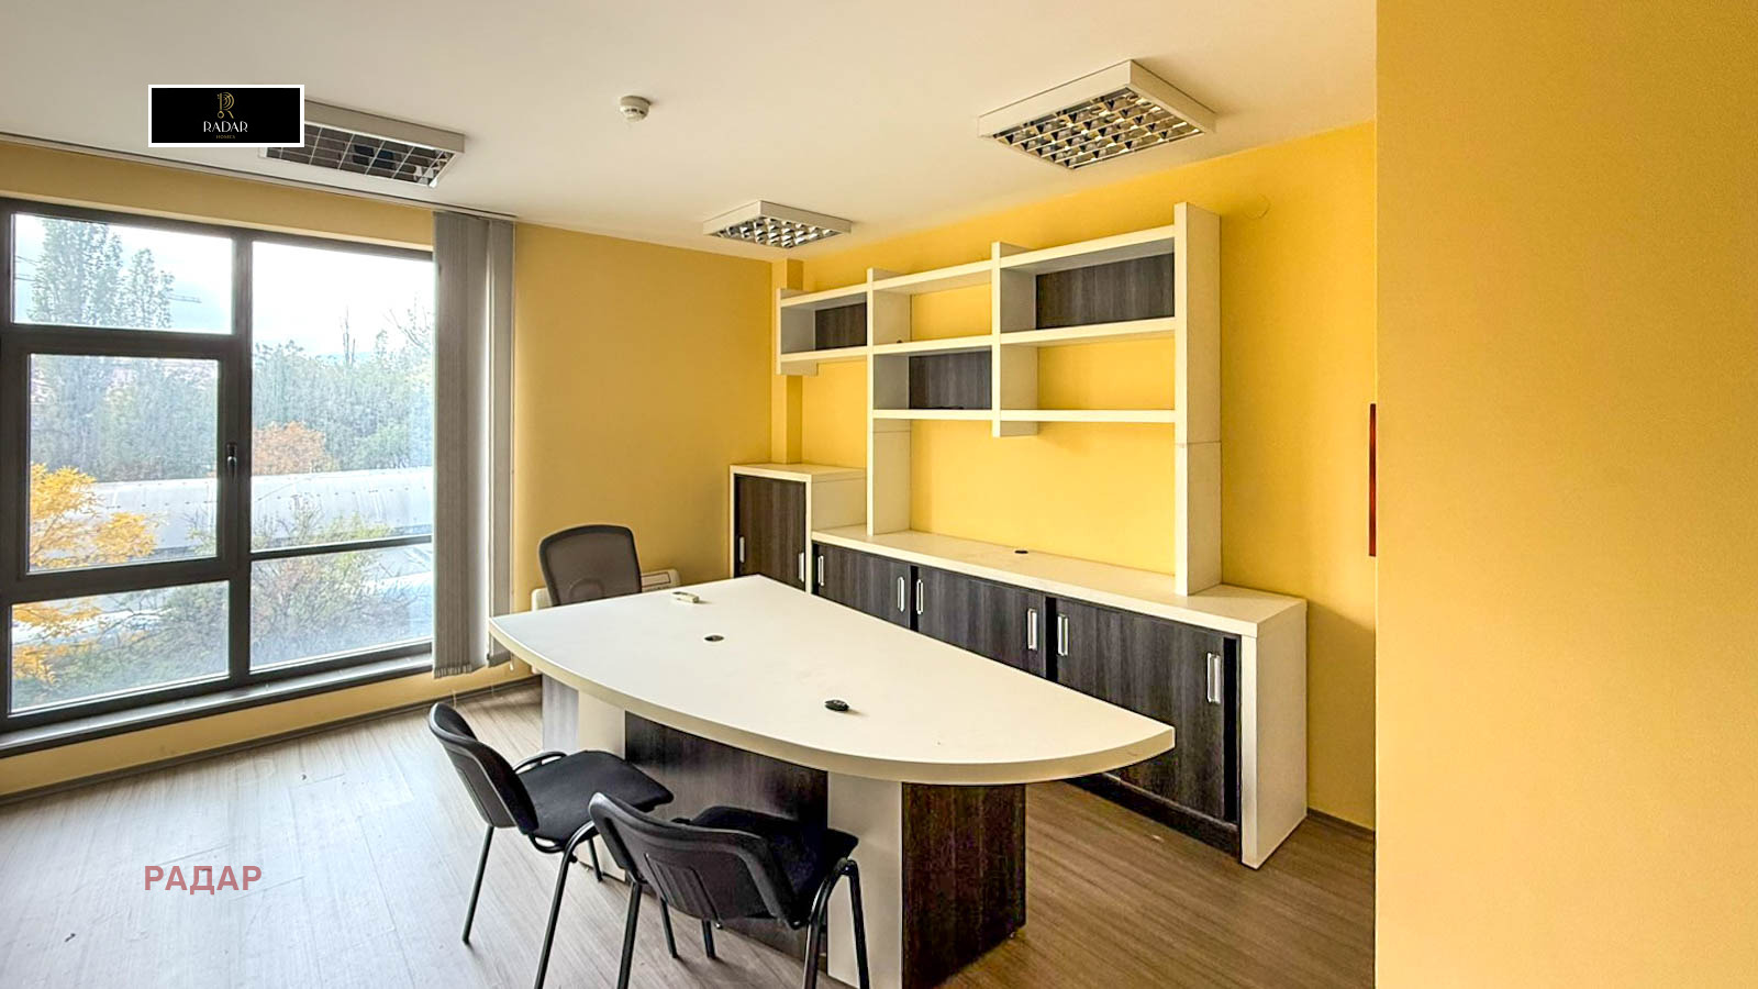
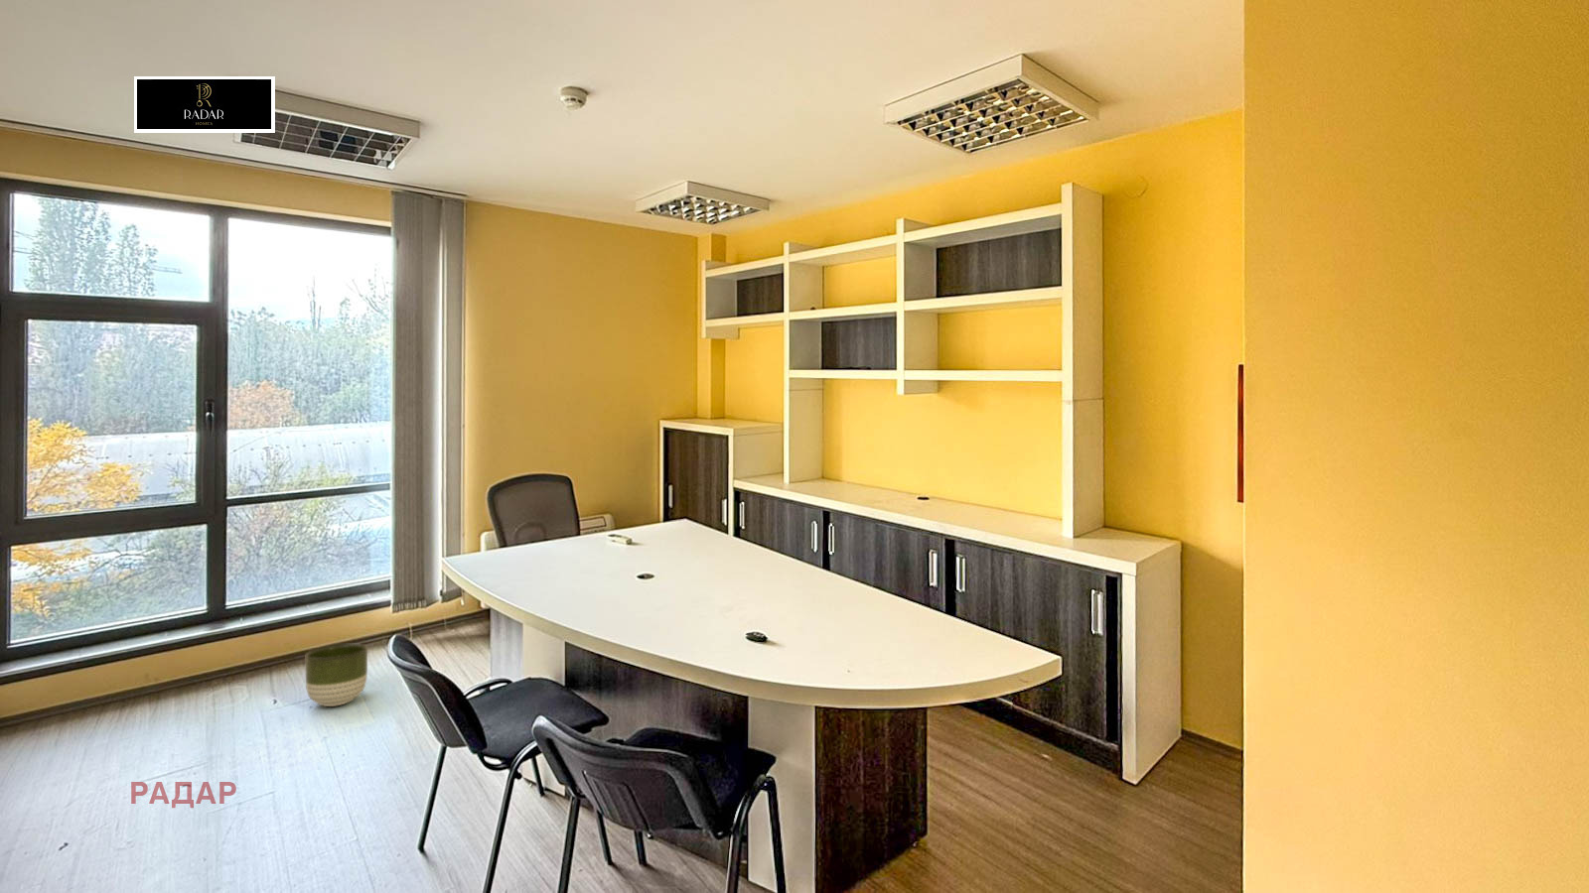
+ planter [303,642,369,708]
